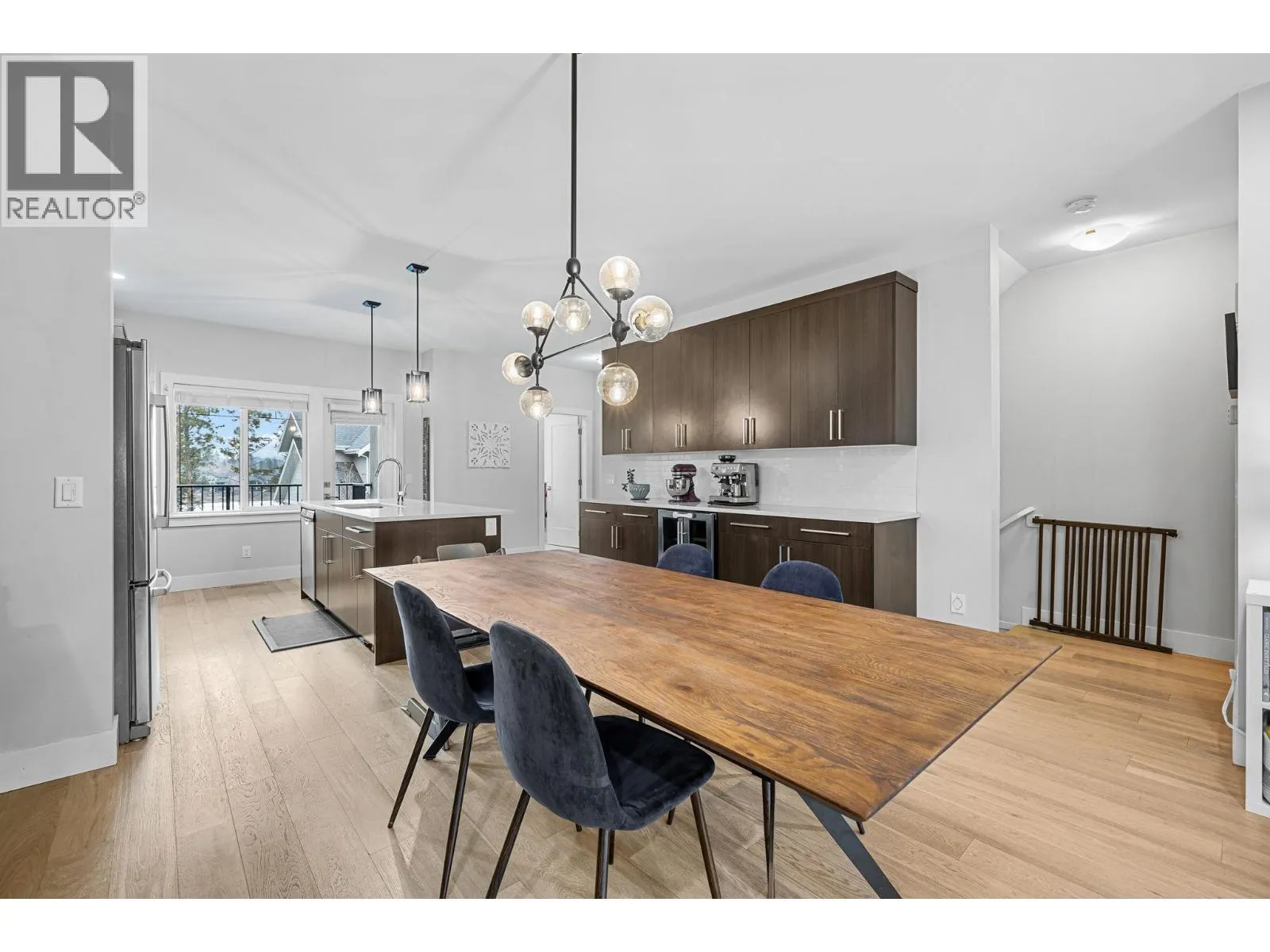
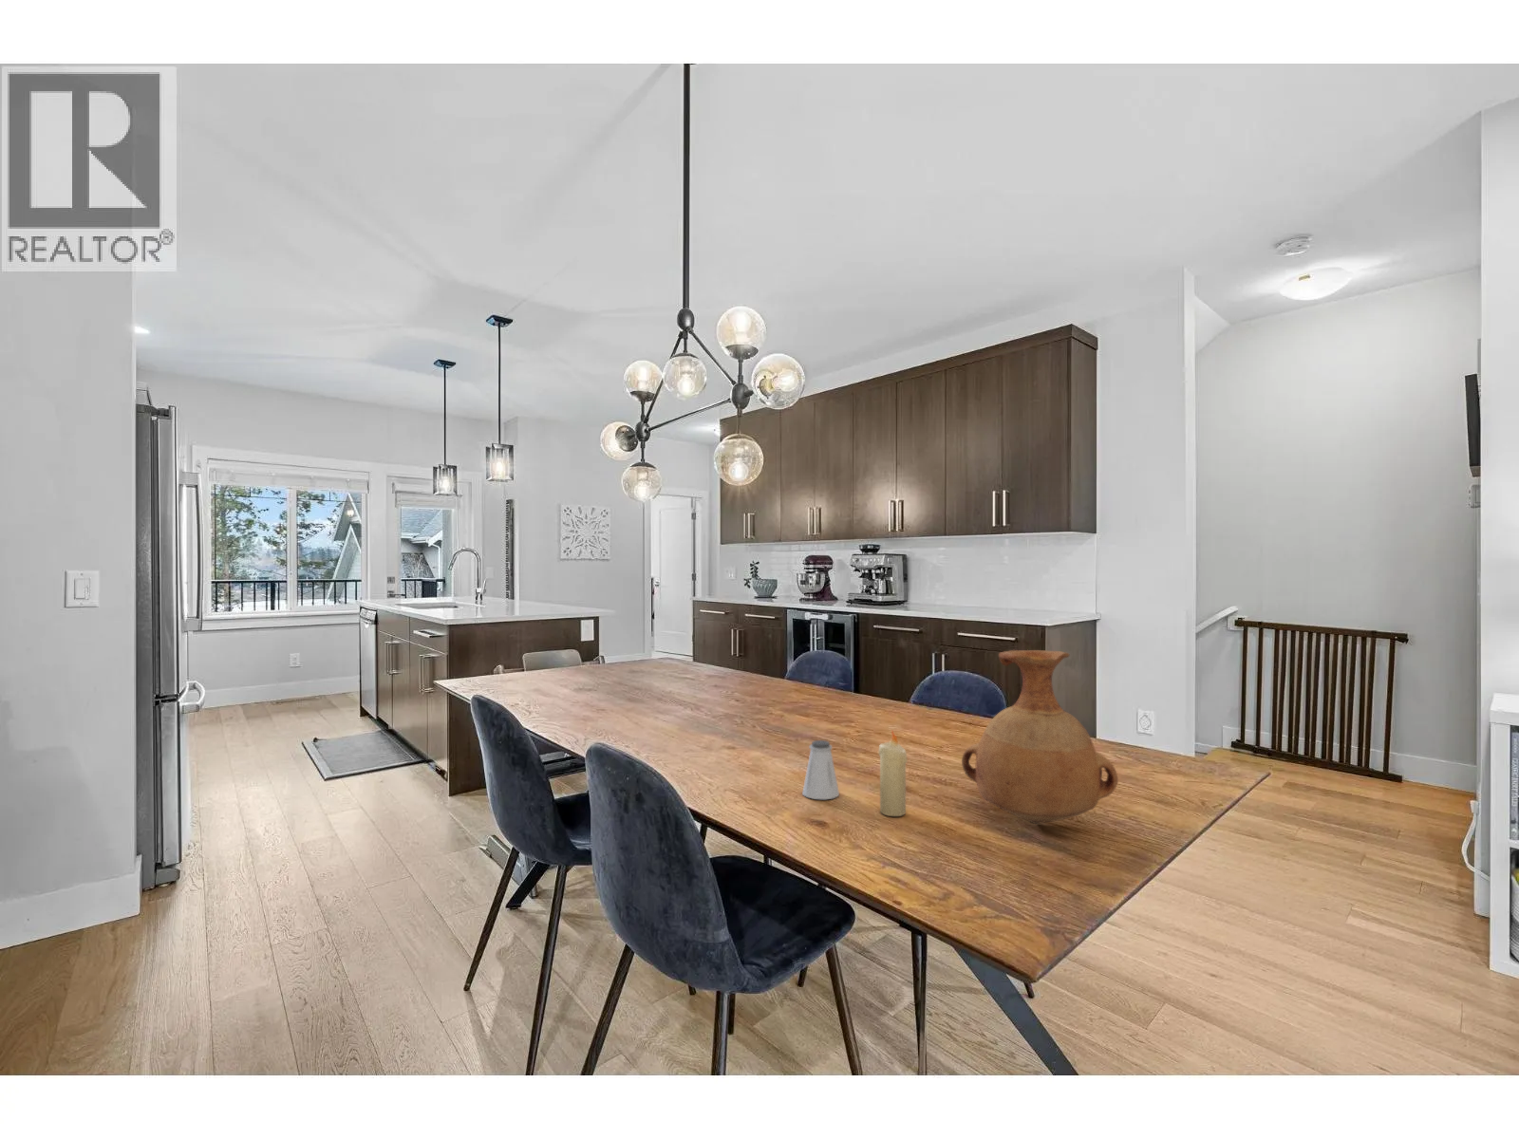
+ candle [878,730,909,817]
+ saltshaker [801,739,840,800]
+ vase [960,650,1120,824]
